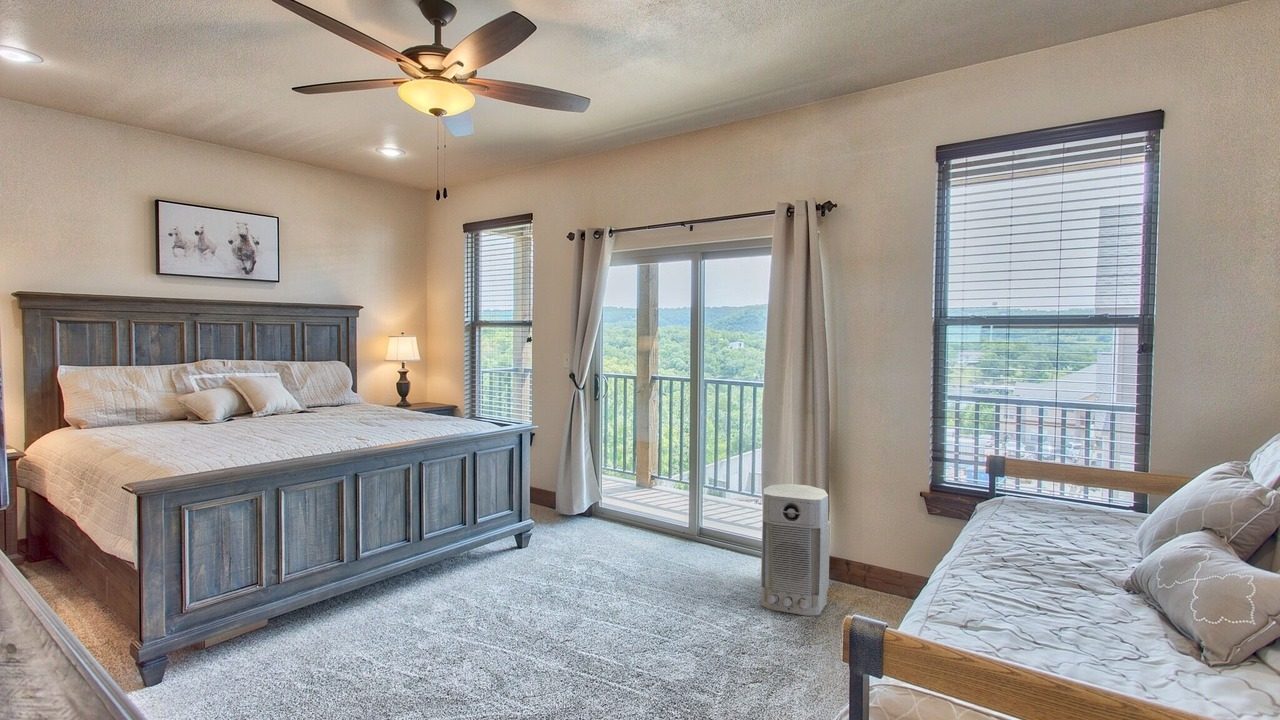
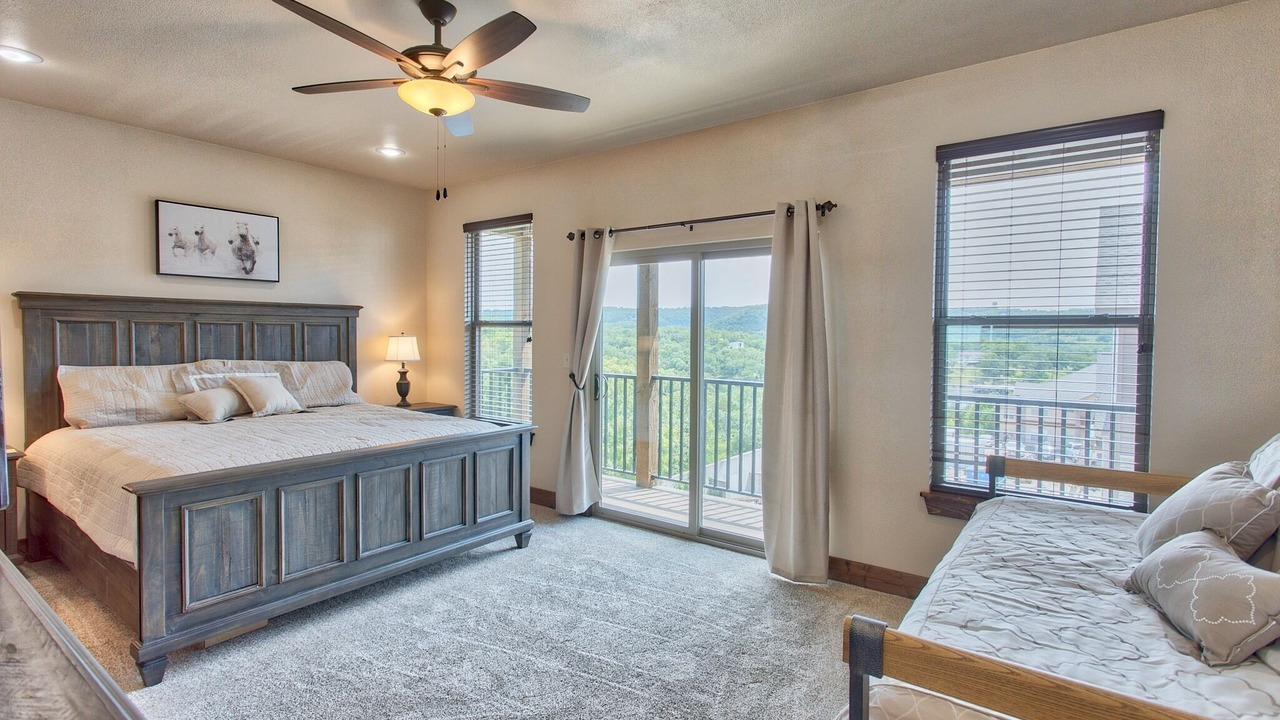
- air purifier [759,483,831,617]
